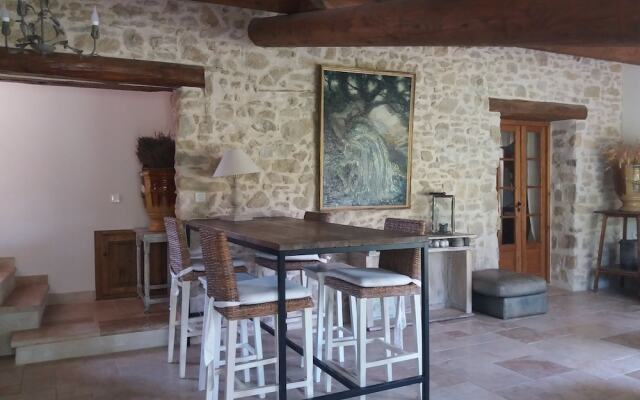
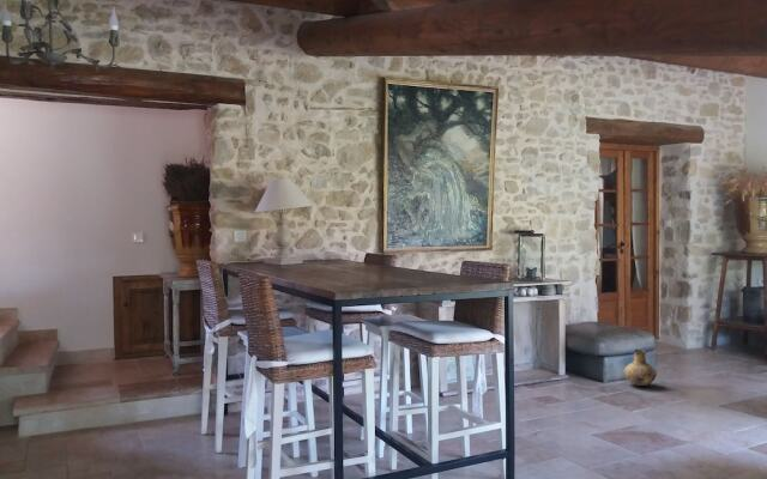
+ vase [622,348,658,387]
